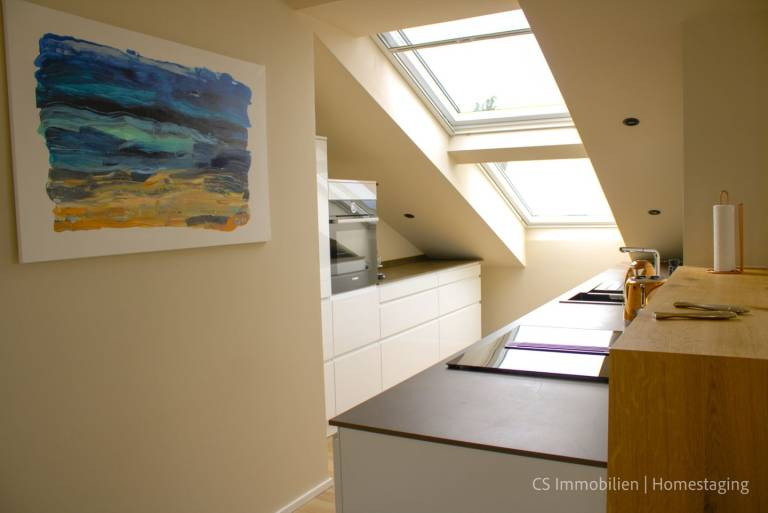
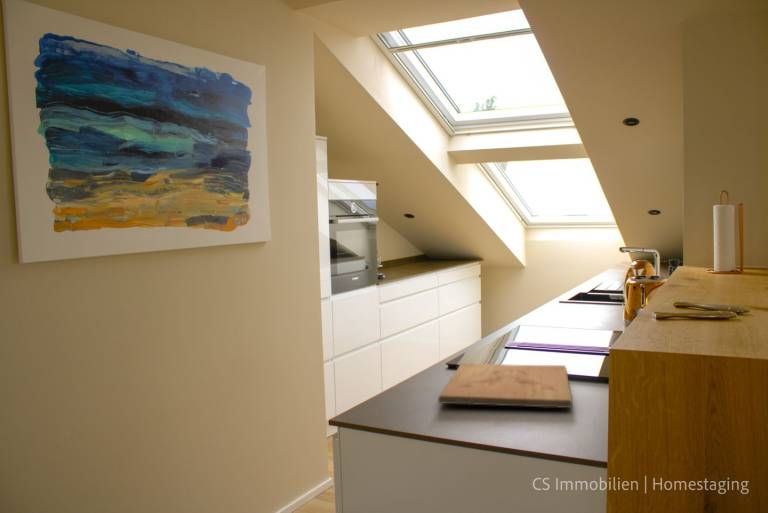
+ cutting board [437,362,573,409]
